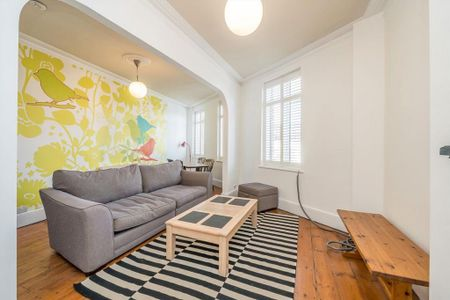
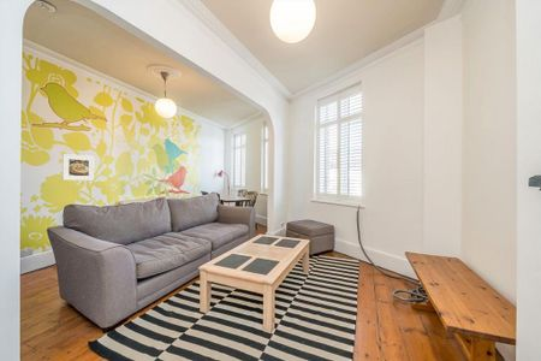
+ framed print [61,153,95,182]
